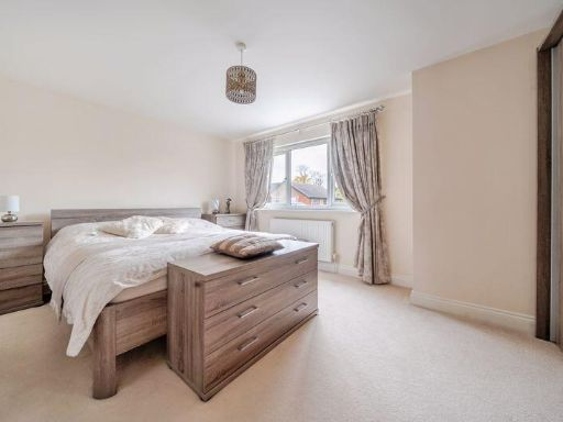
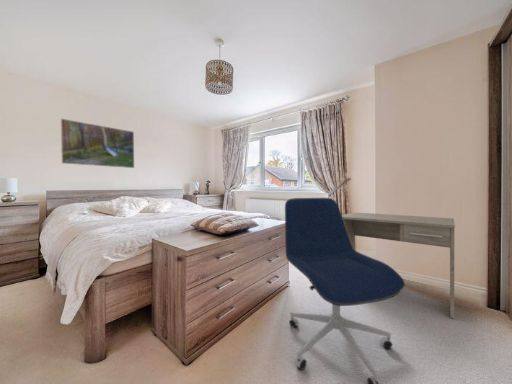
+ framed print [60,118,135,169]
+ office chair [284,197,406,384]
+ desk [341,211,456,319]
